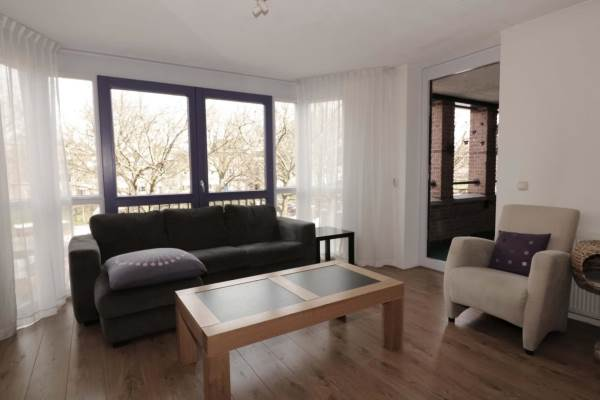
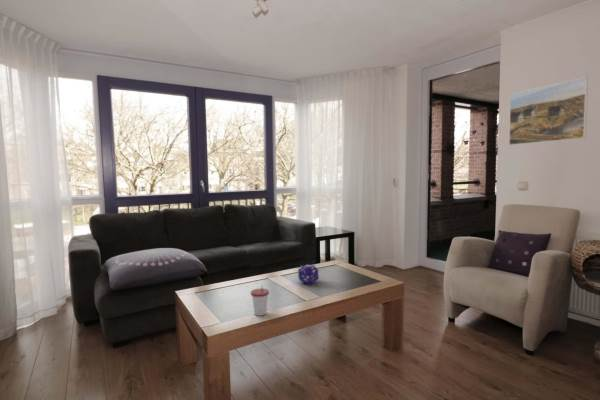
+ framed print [508,76,589,146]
+ cup [250,285,270,317]
+ decorative ball [297,263,320,286]
